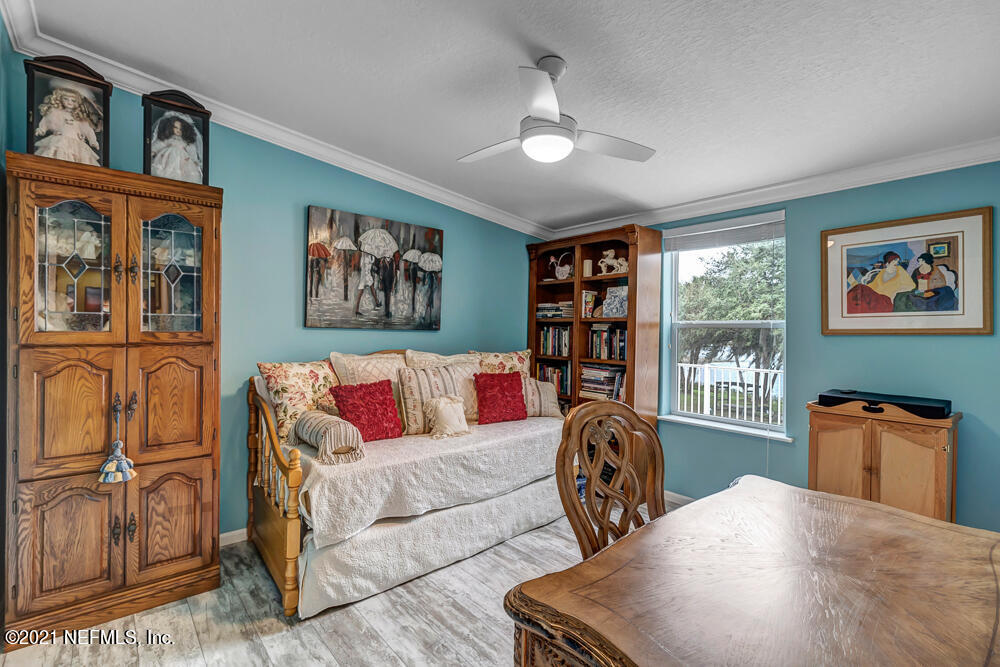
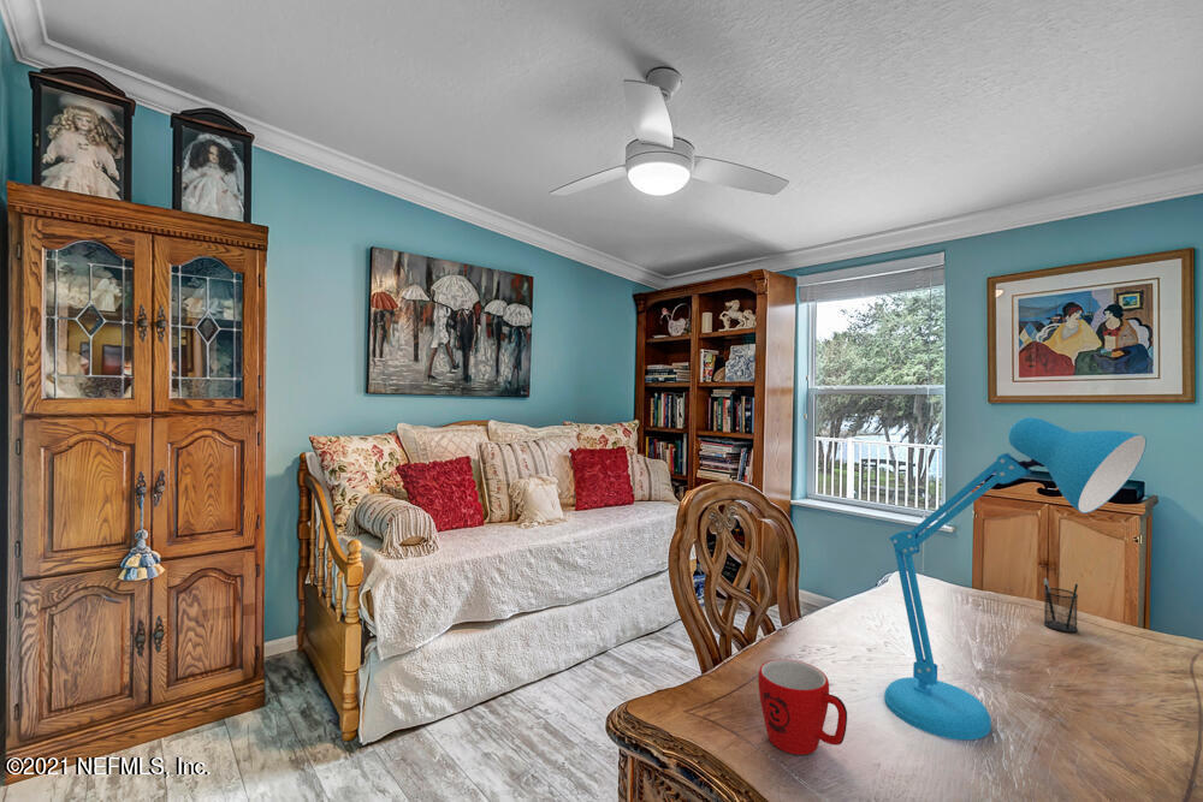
+ pencil holder [1042,577,1079,634]
+ mug [757,658,848,756]
+ desk lamp [883,416,1148,741]
